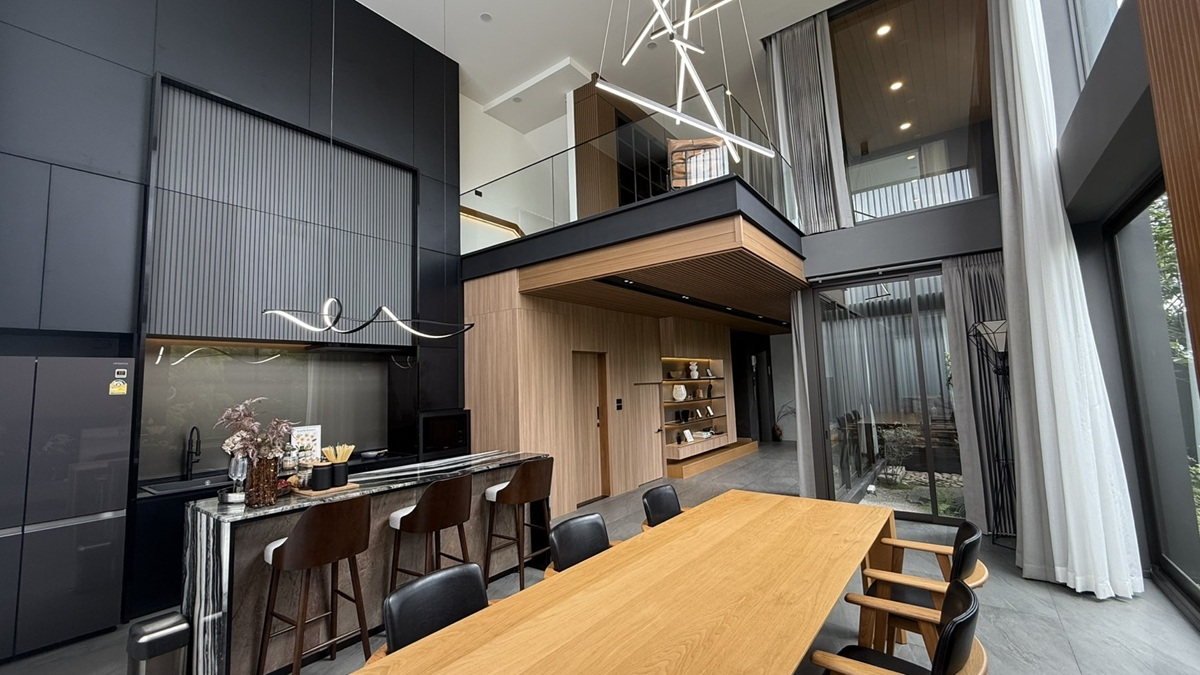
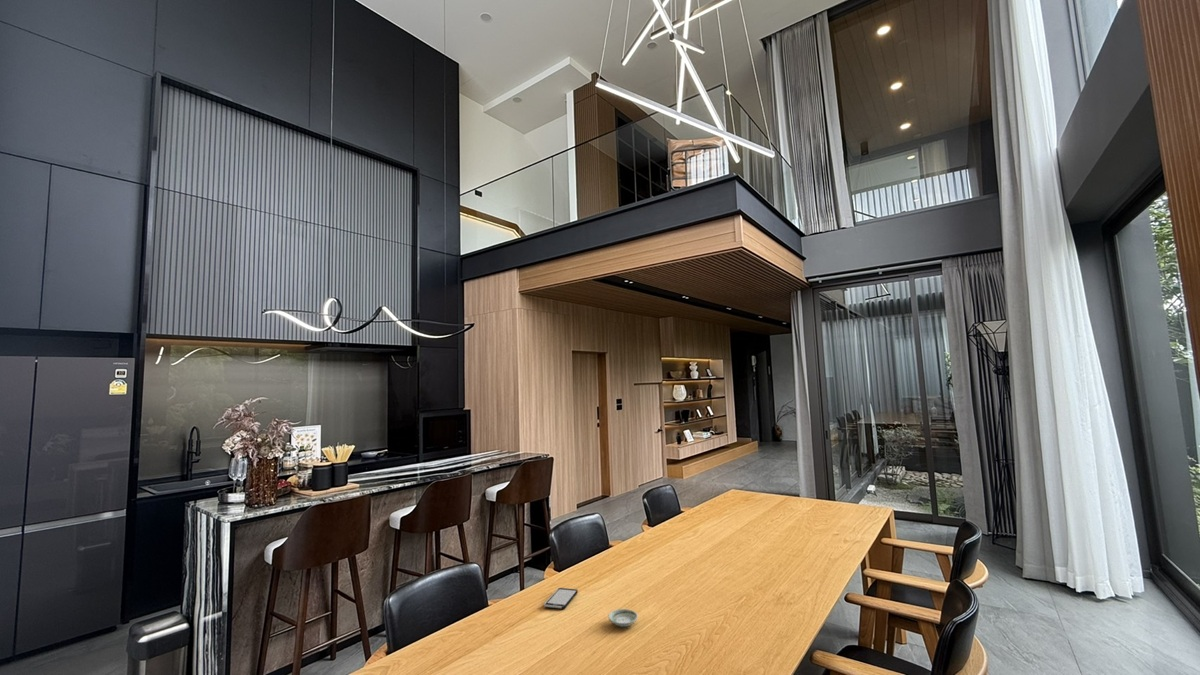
+ smartphone [543,587,579,610]
+ saucer [607,608,639,628]
